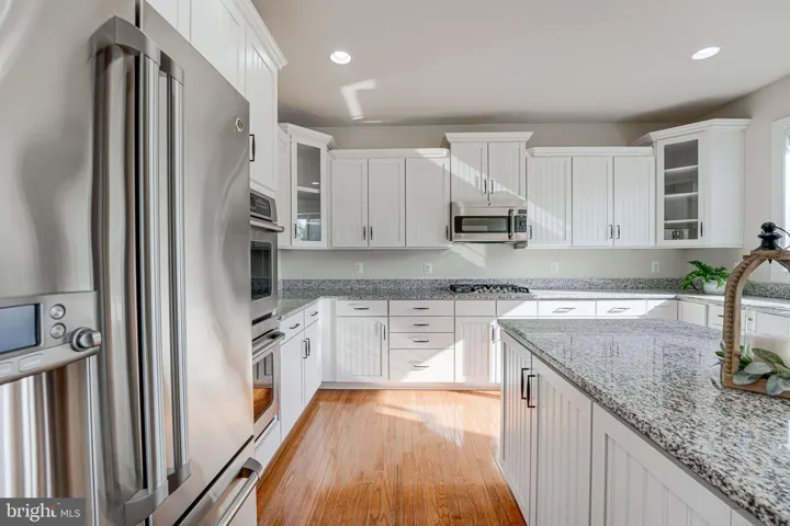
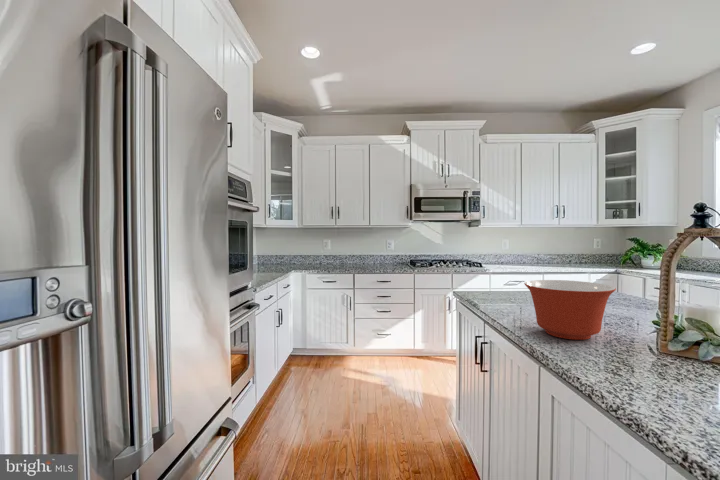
+ mixing bowl [523,279,617,341]
